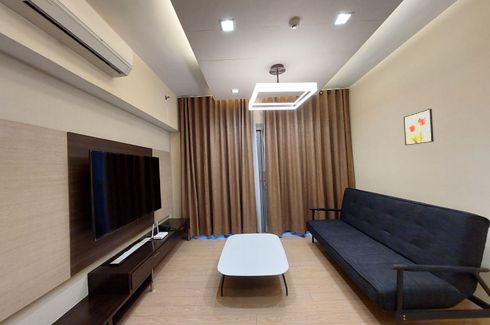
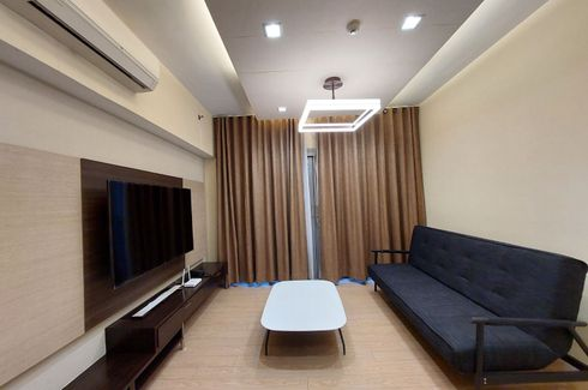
- wall art [403,108,435,146]
